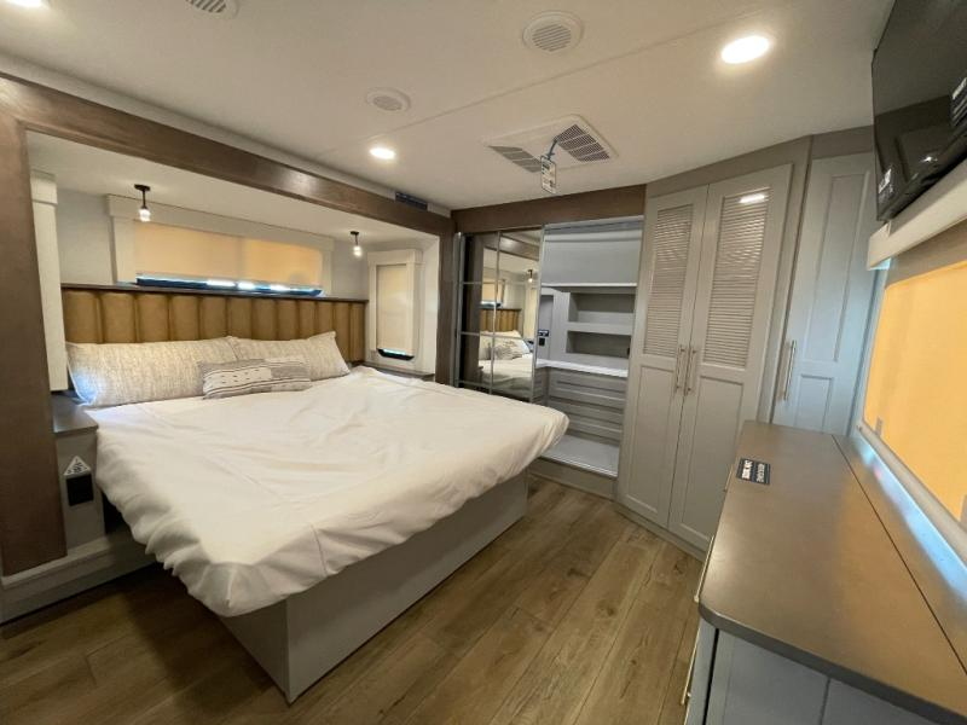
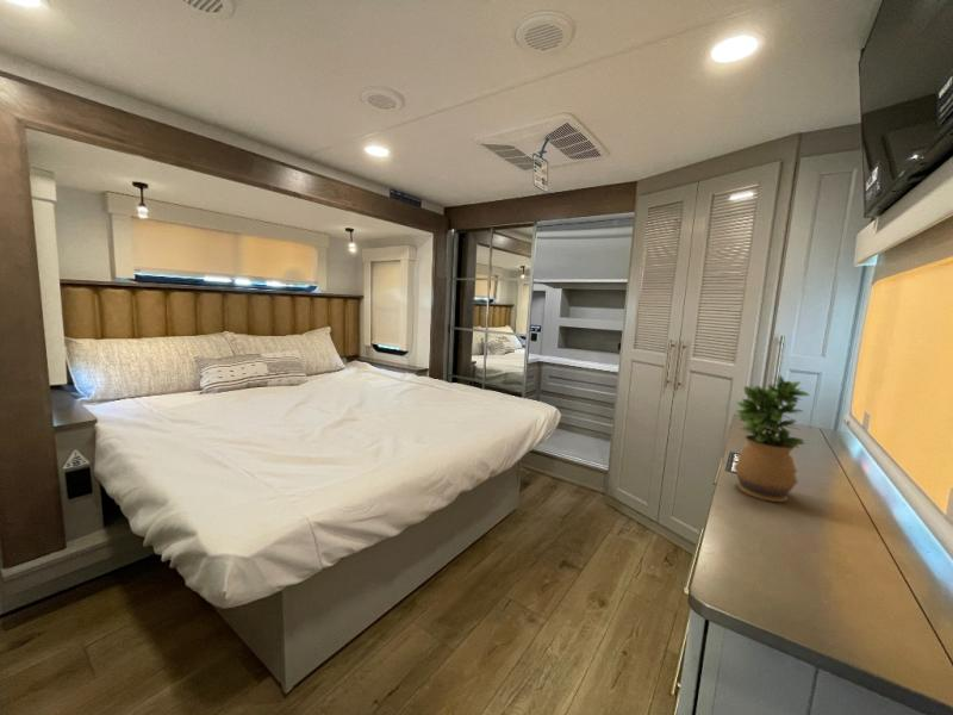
+ potted plant [734,374,811,503]
